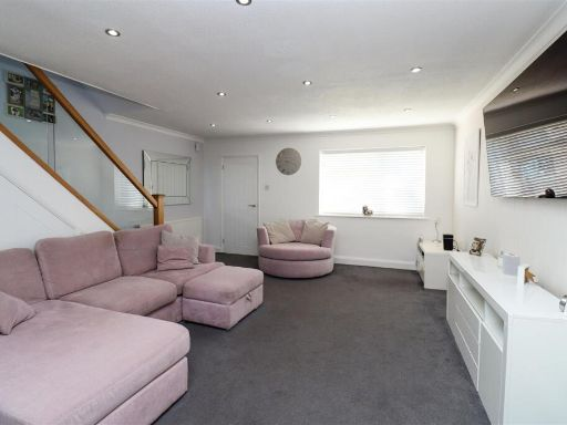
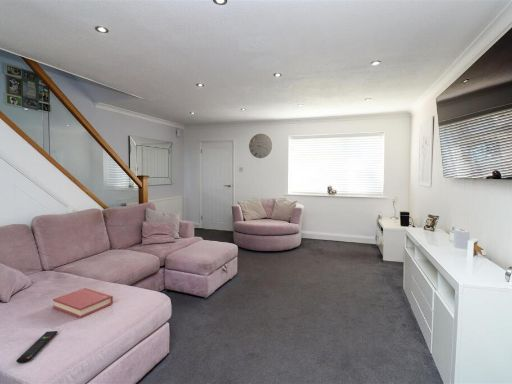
+ remote control [16,330,59,364]
+ hardback book [52,287,114,319]
